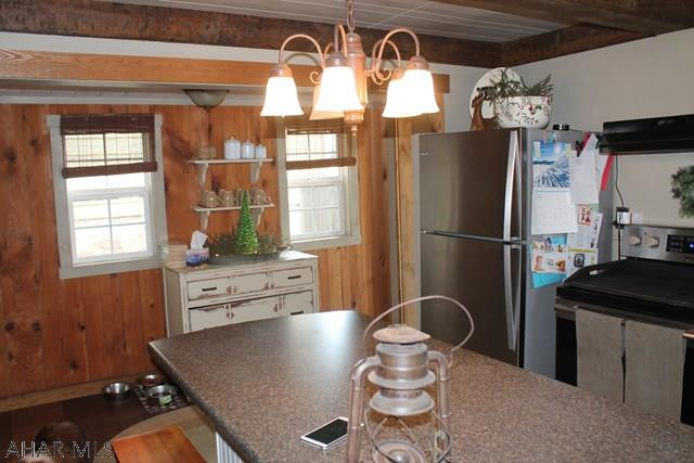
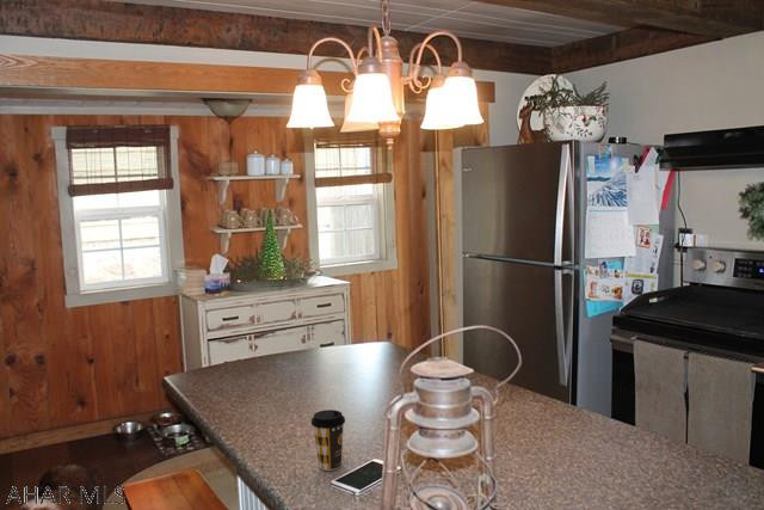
+ coffee cup [310,408,346,472]
